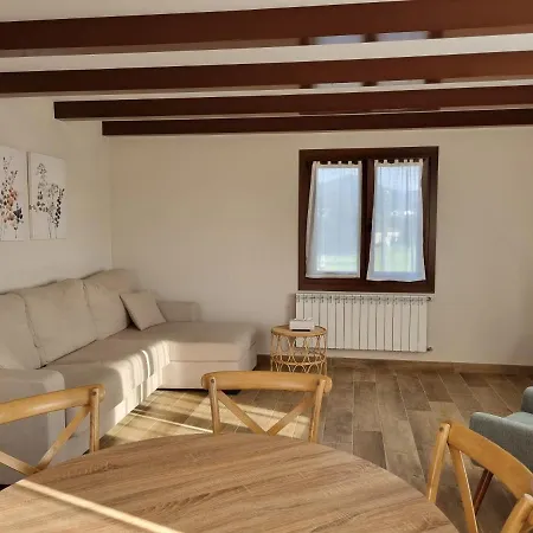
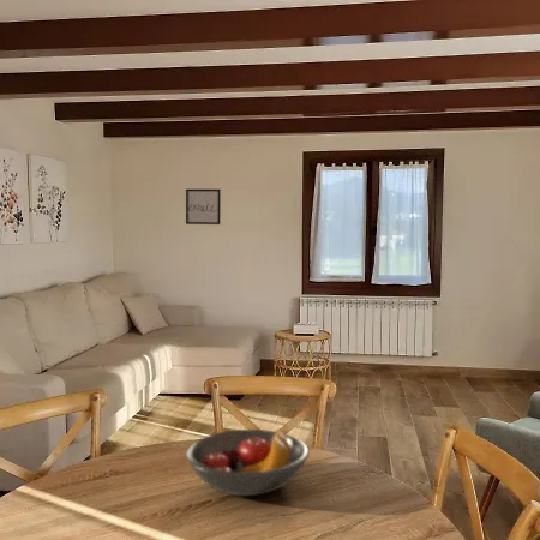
+ wall art [185,188,222,226]
+ fruit bowl [185,427,311,497]
